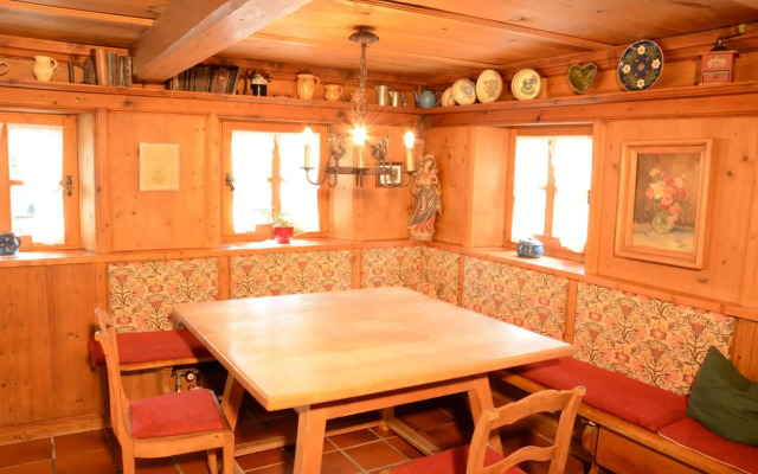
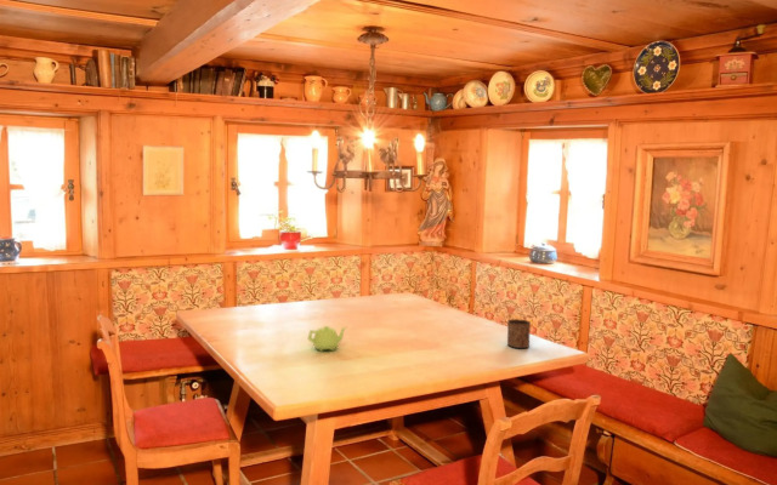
+ cup [506,318,532,349]
+ teapot [307,325,347,353]
